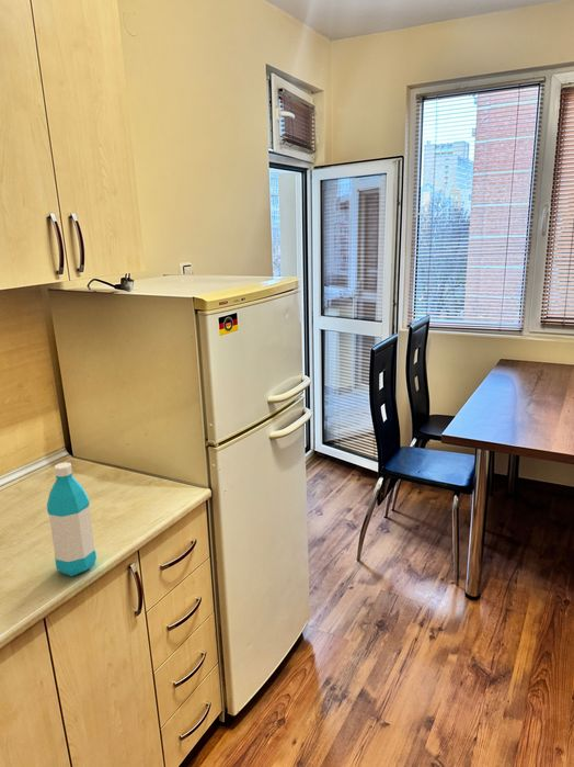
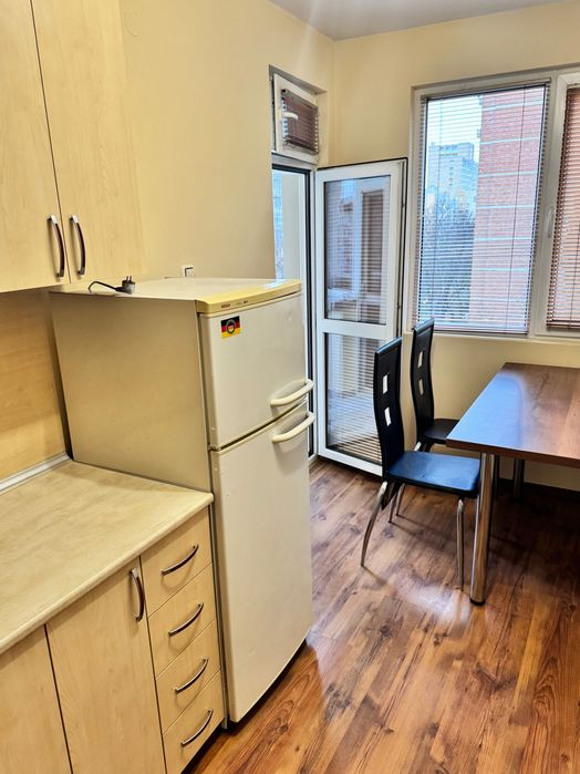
- water bottle [46,461,97,577]
